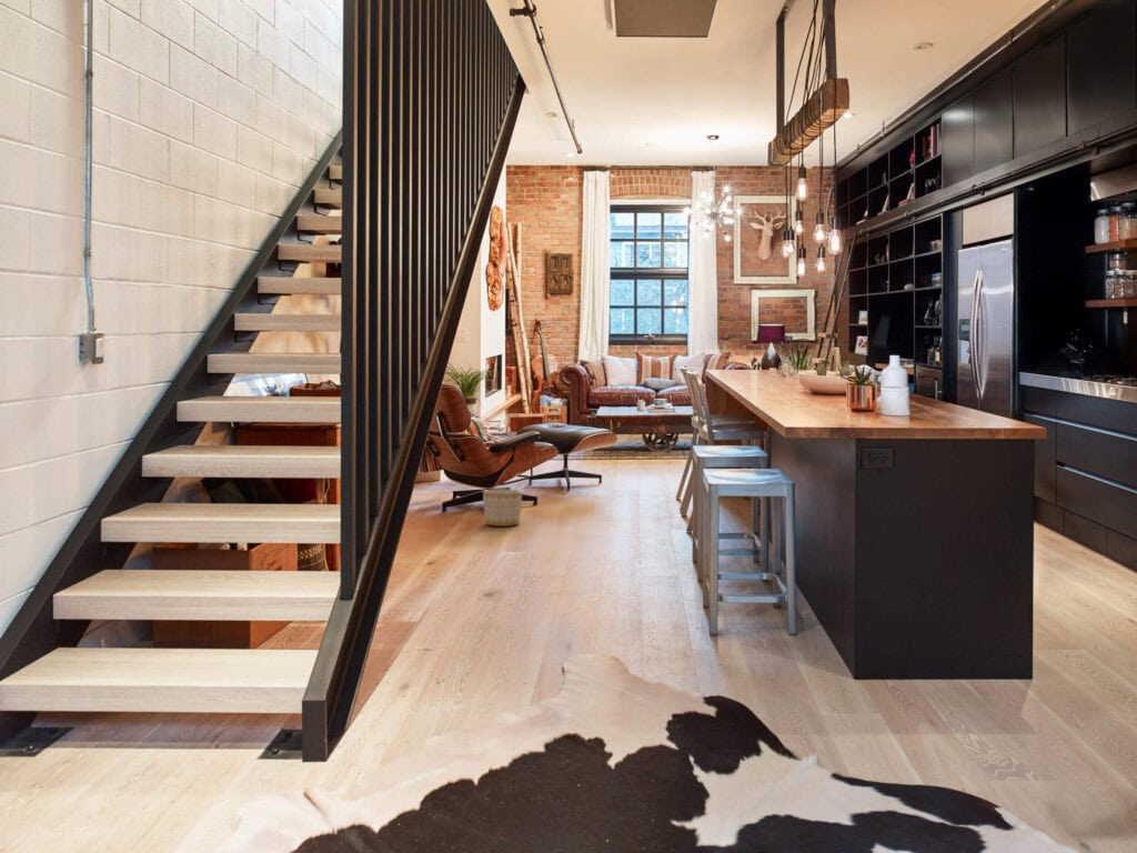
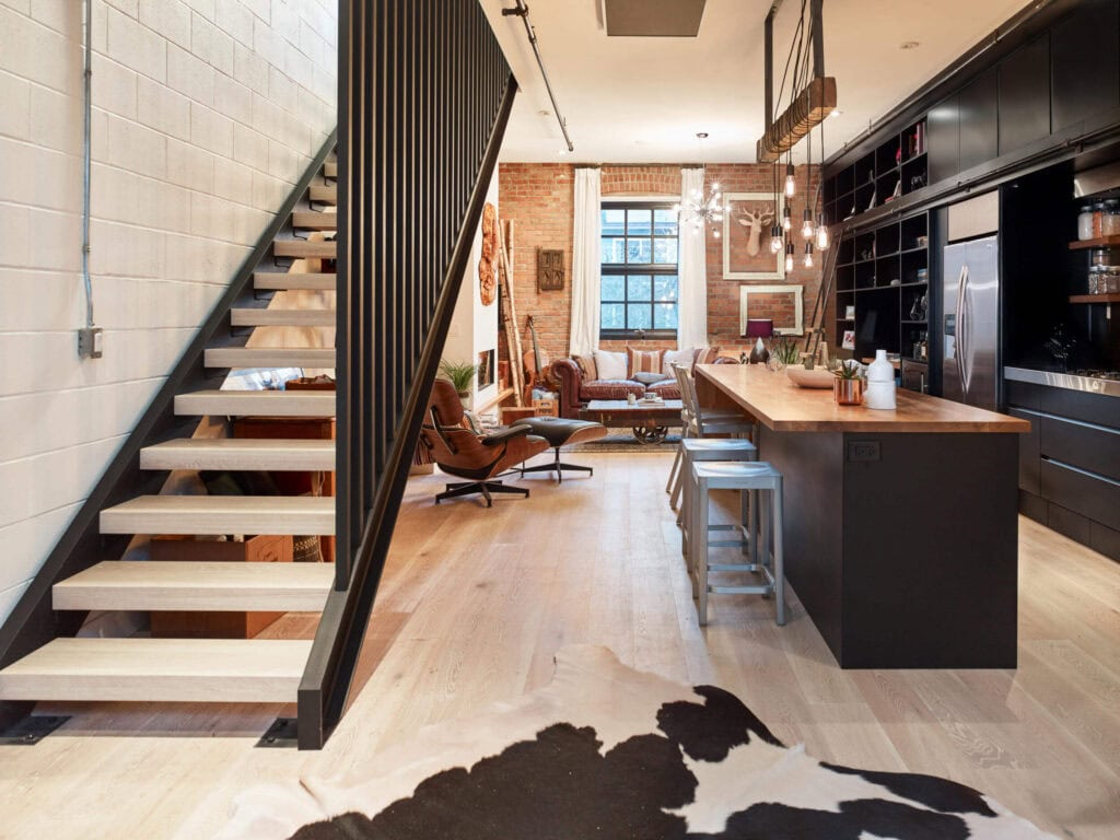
- planter [482,489,523,528]
